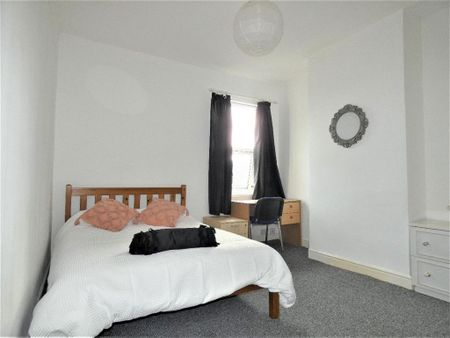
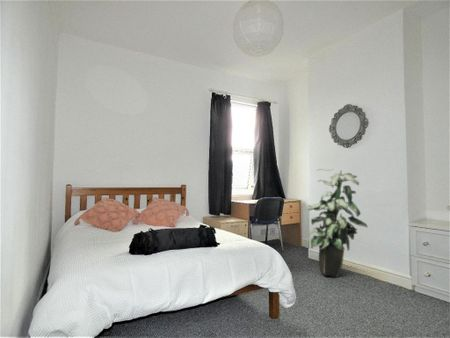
+ indoor plant [306,167,368,278]
